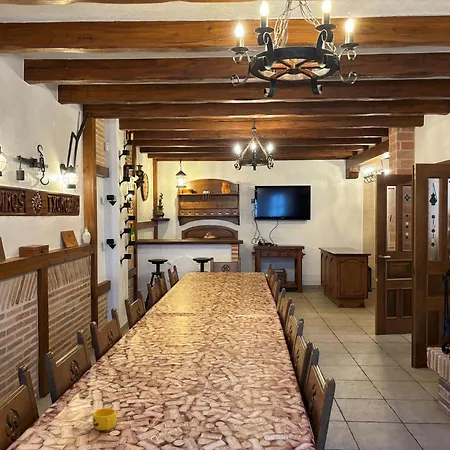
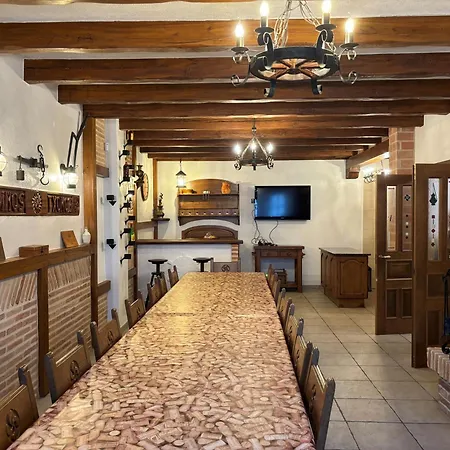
- cup [92,407,118,431]
